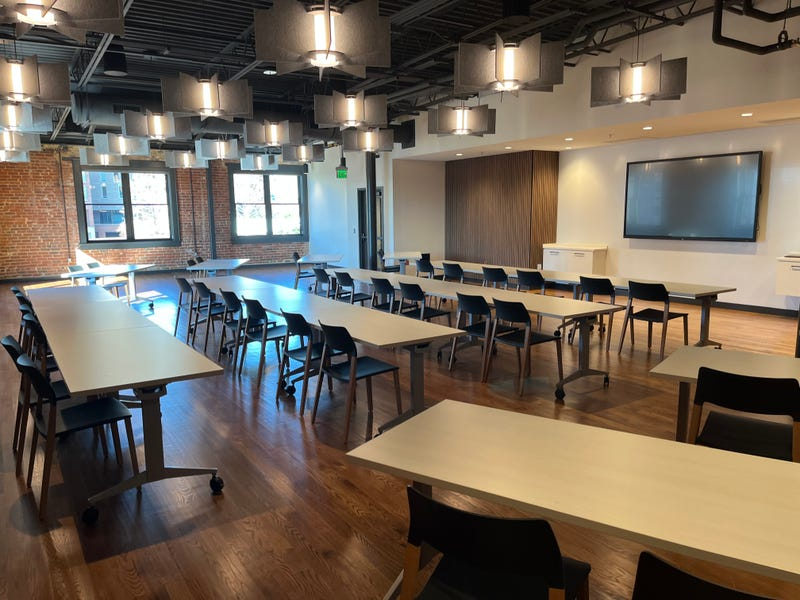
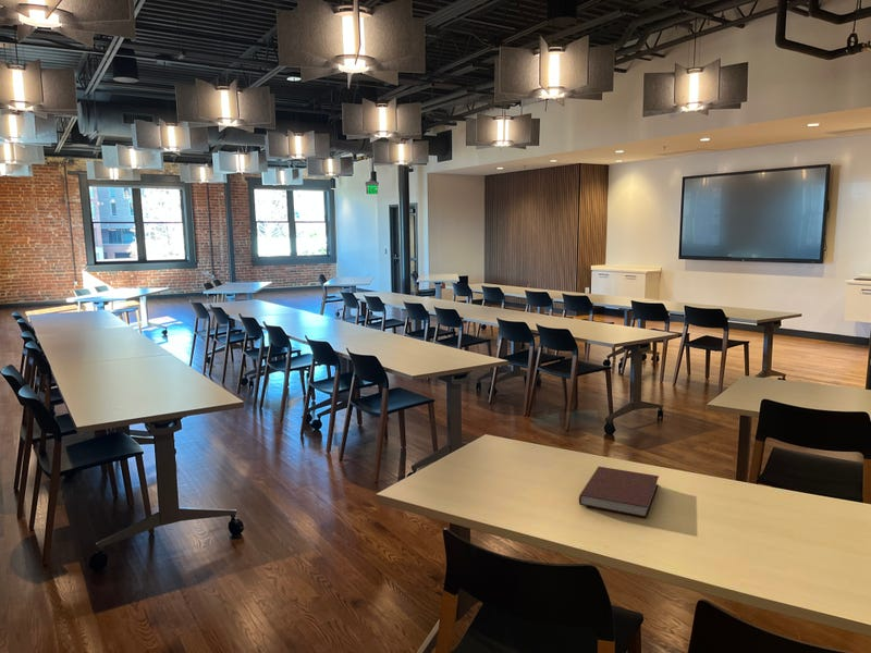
+ notebook [578,466,660,518]
